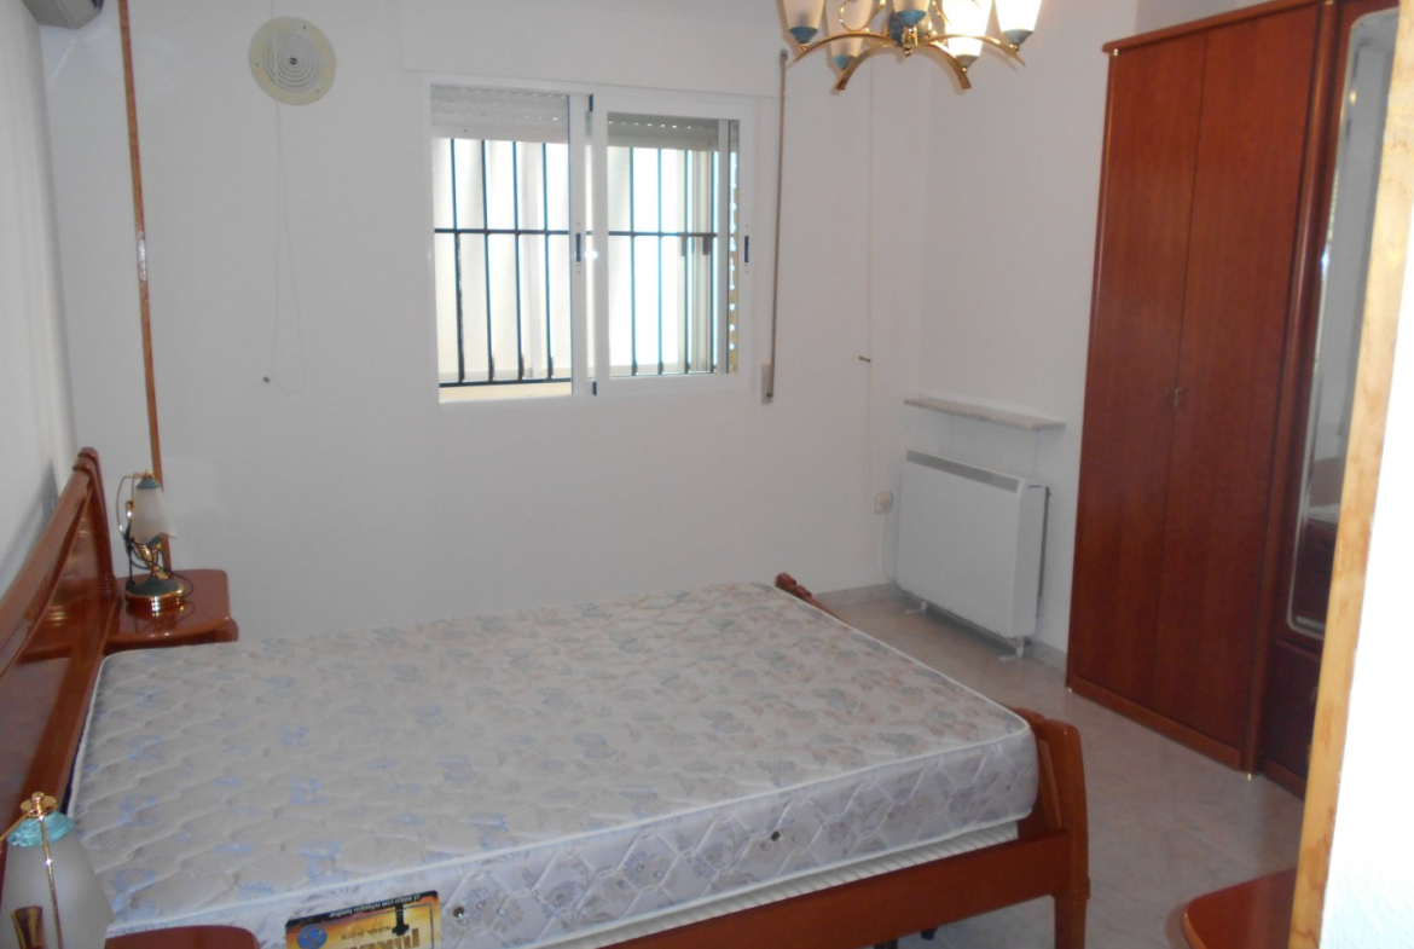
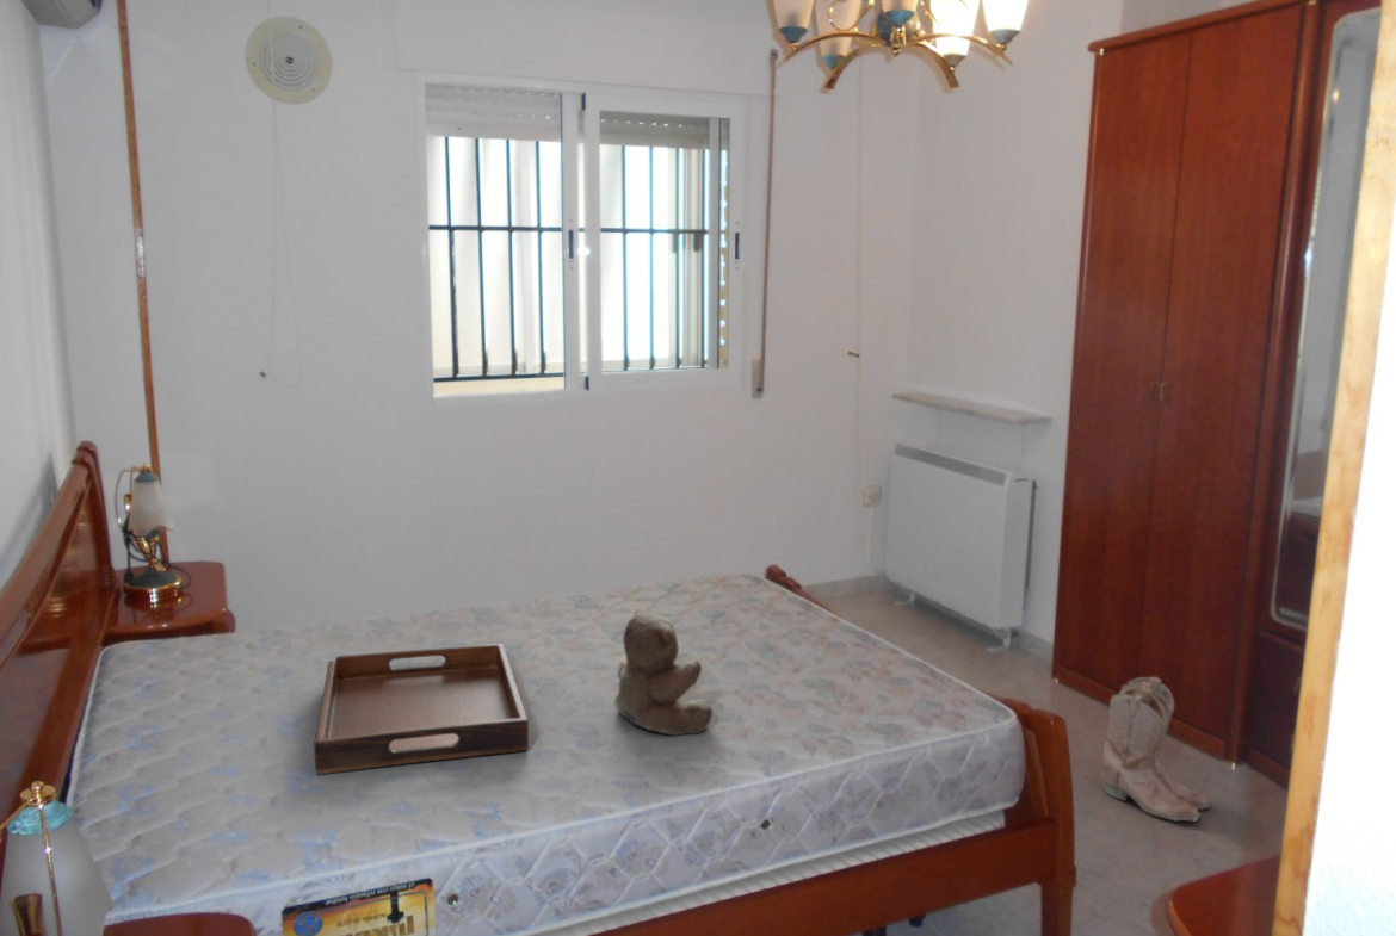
+ serving tray [313,643,530,776]
+ boots [1099,676,1212,823]
+ teddy bear [613,607,714,737]
